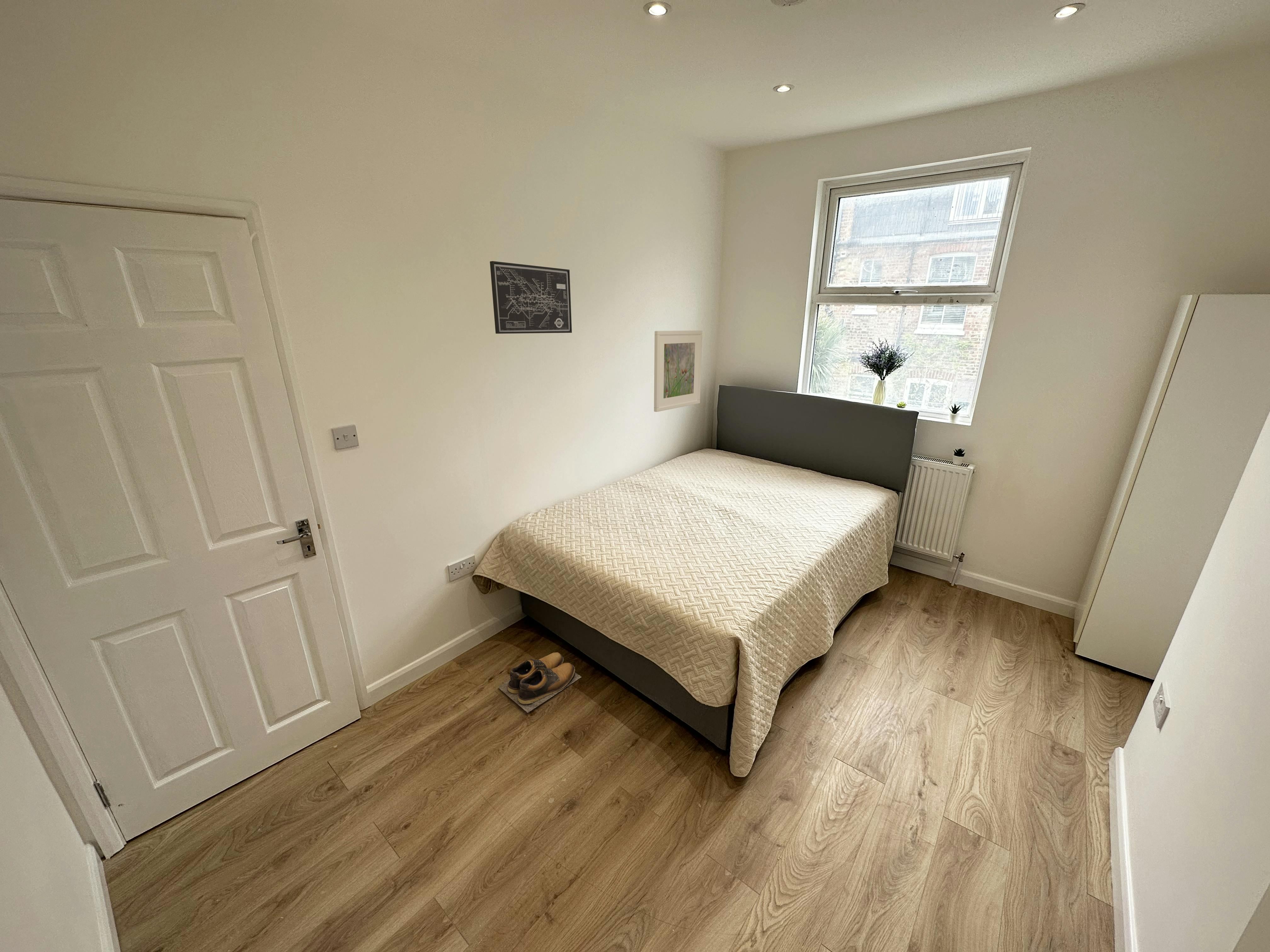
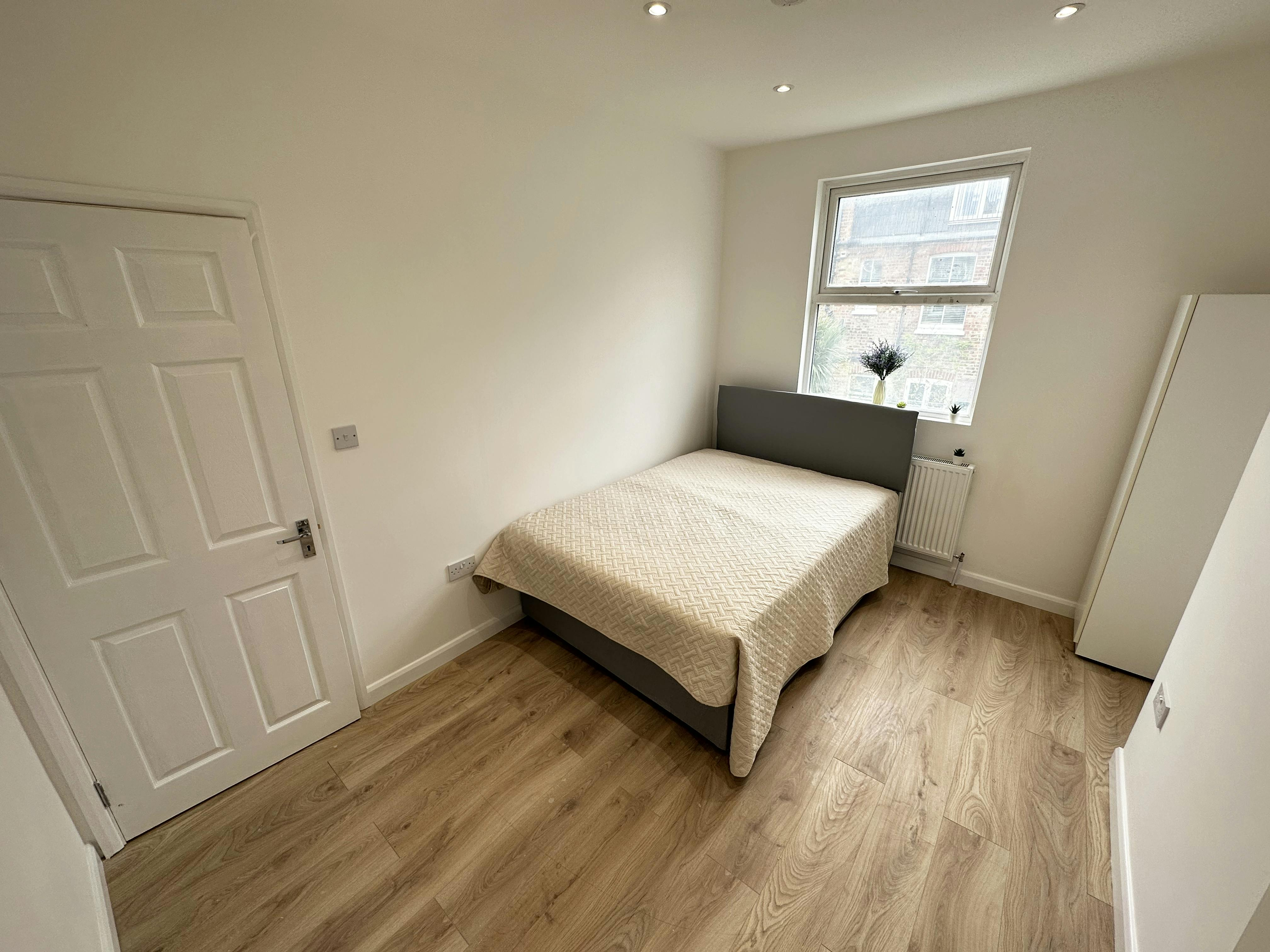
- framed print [654,330,703,412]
- shoes [498,652,581,713]
- wall art [489,261,572,334]
